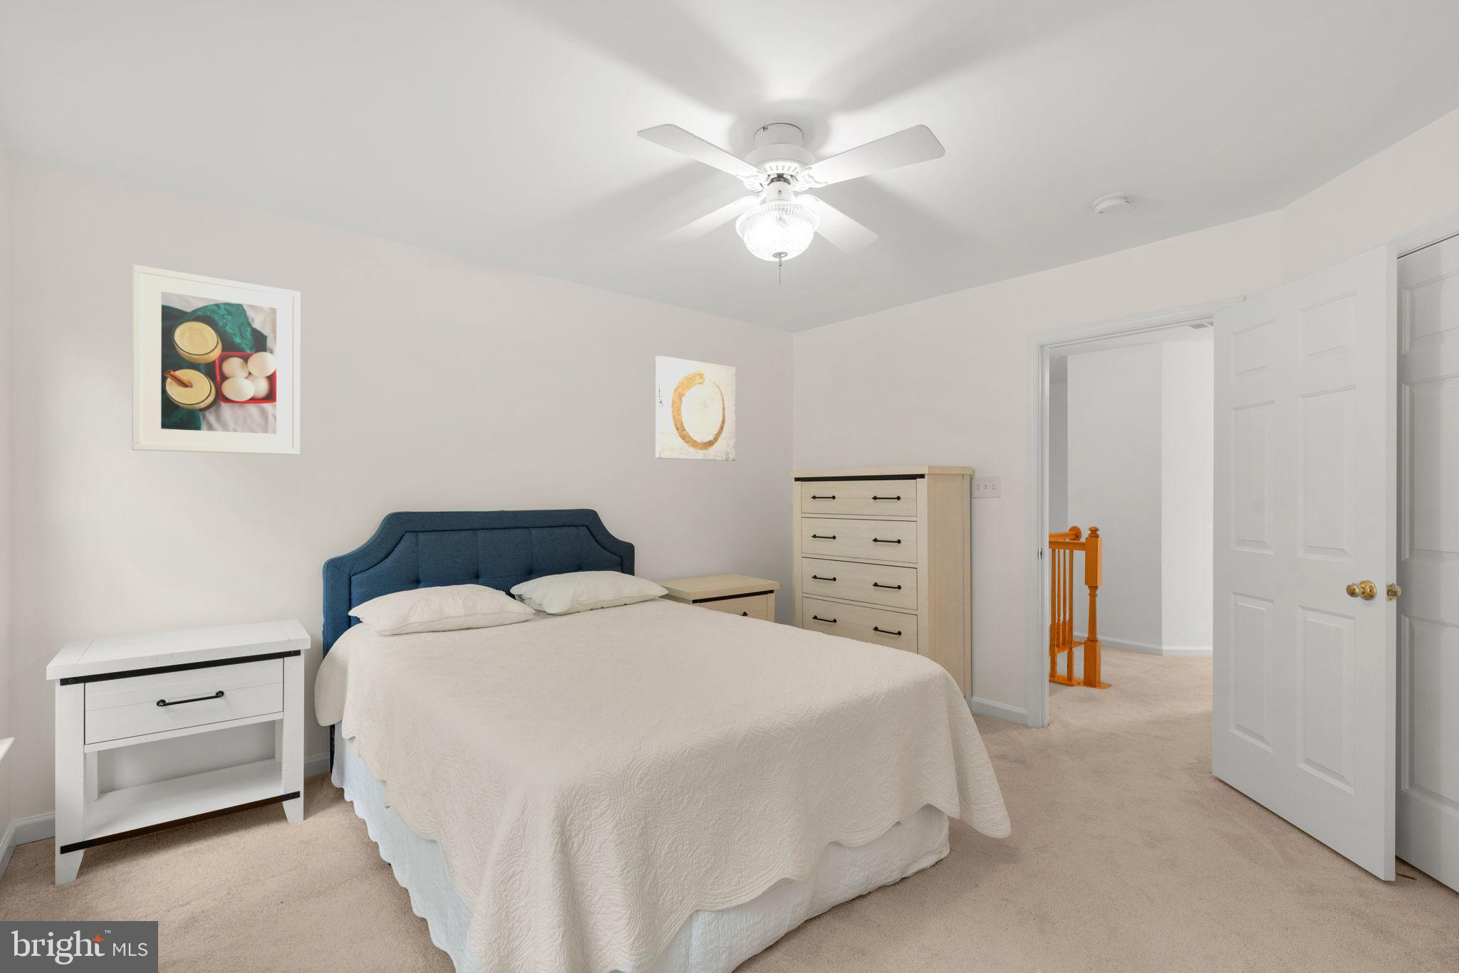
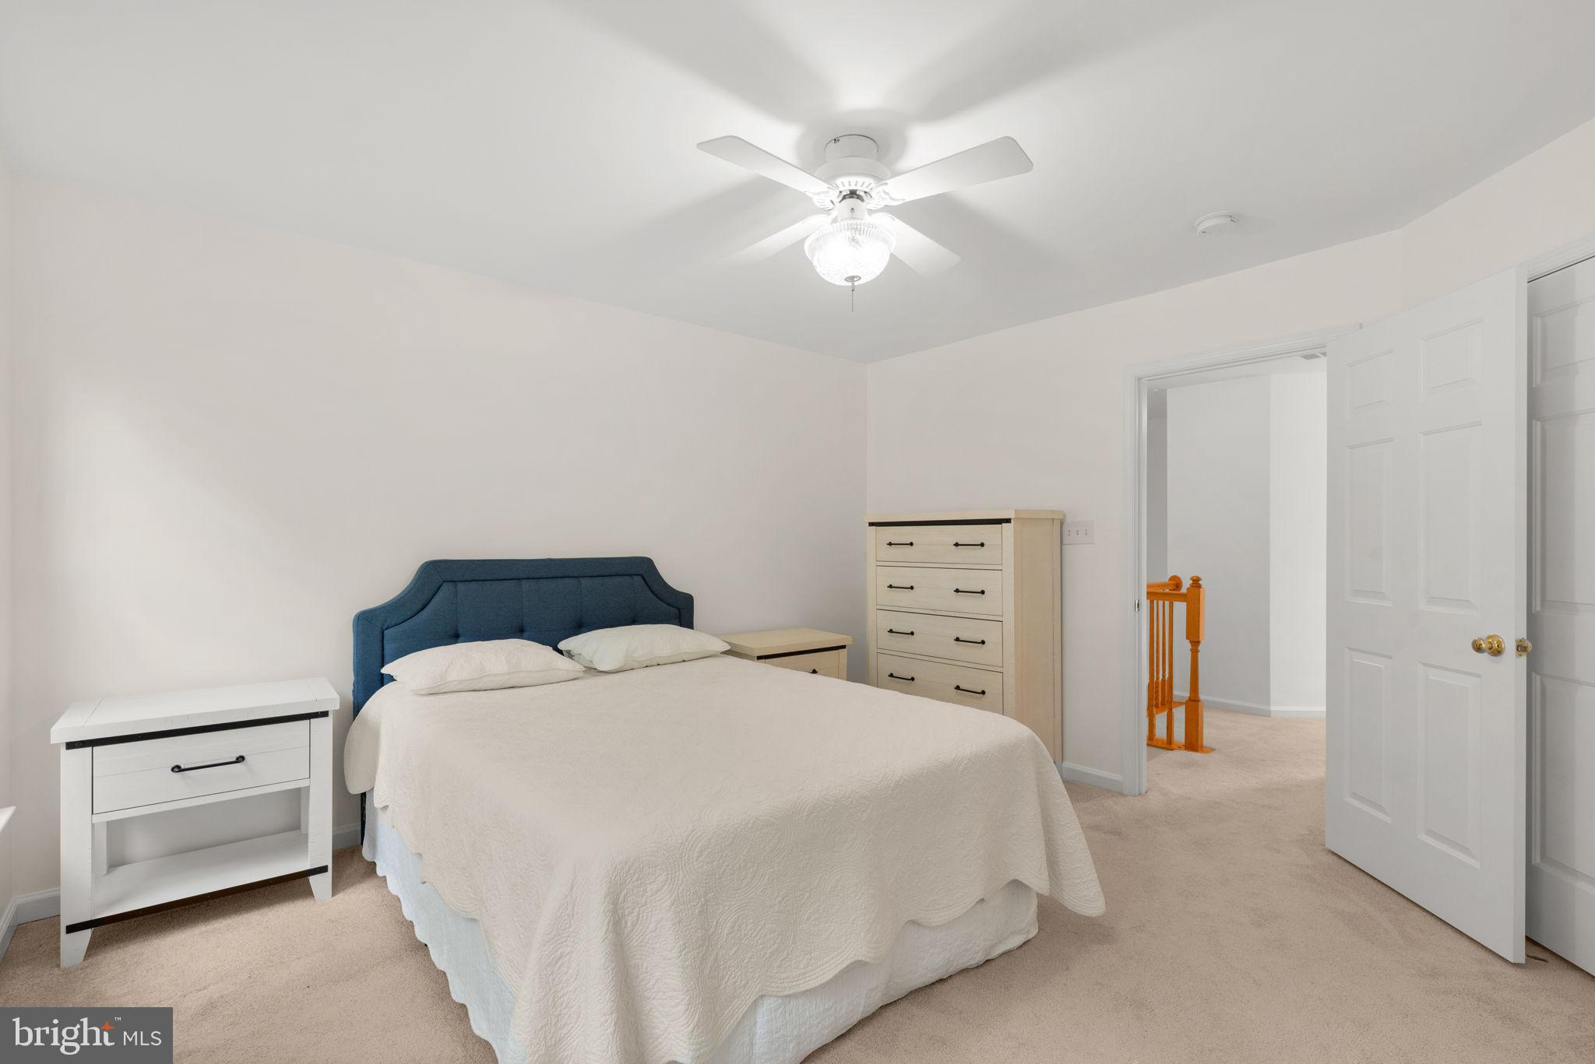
- wall art [655,355,737,462]
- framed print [131,264,301,455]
